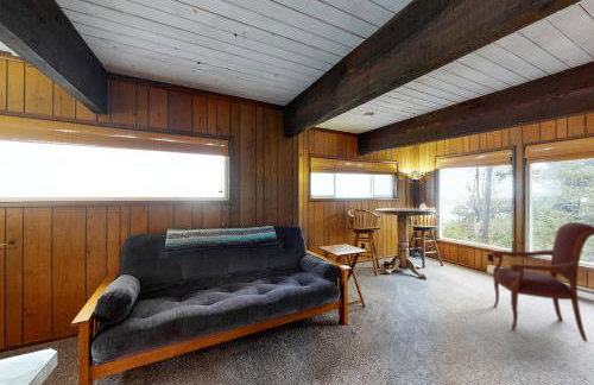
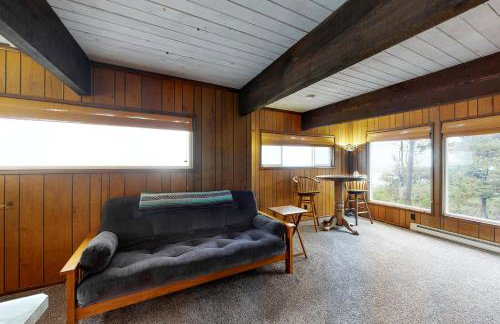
- armchair [492,221,594,342]
